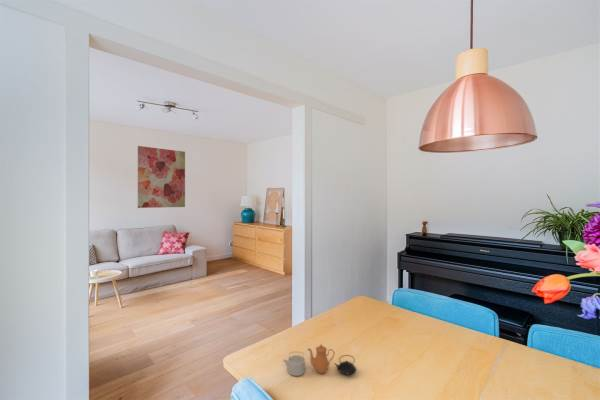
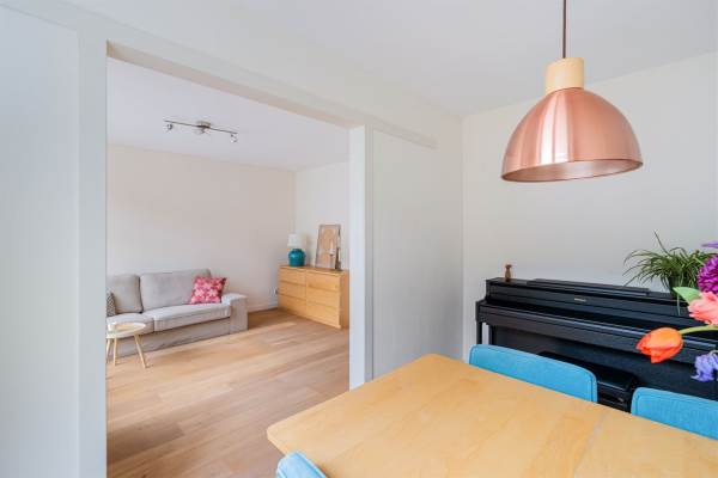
- teapot [282,343,357,377]
- wall art [137,145,186,209]
